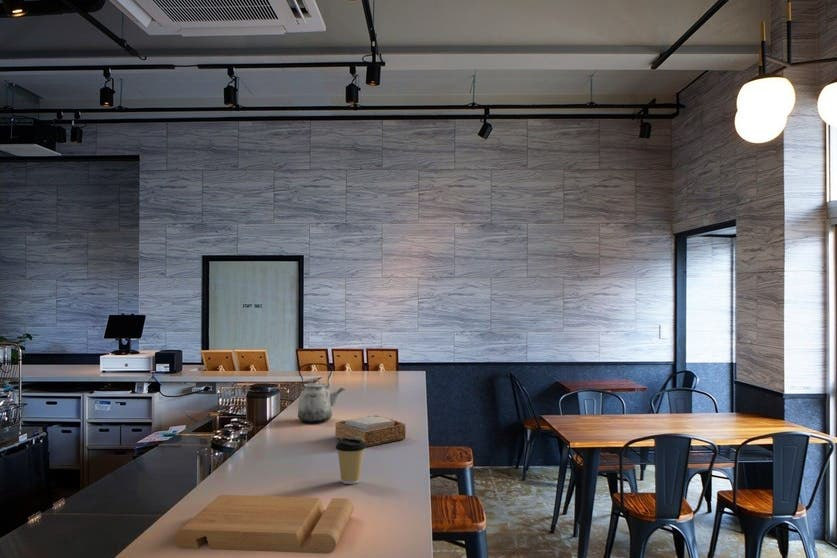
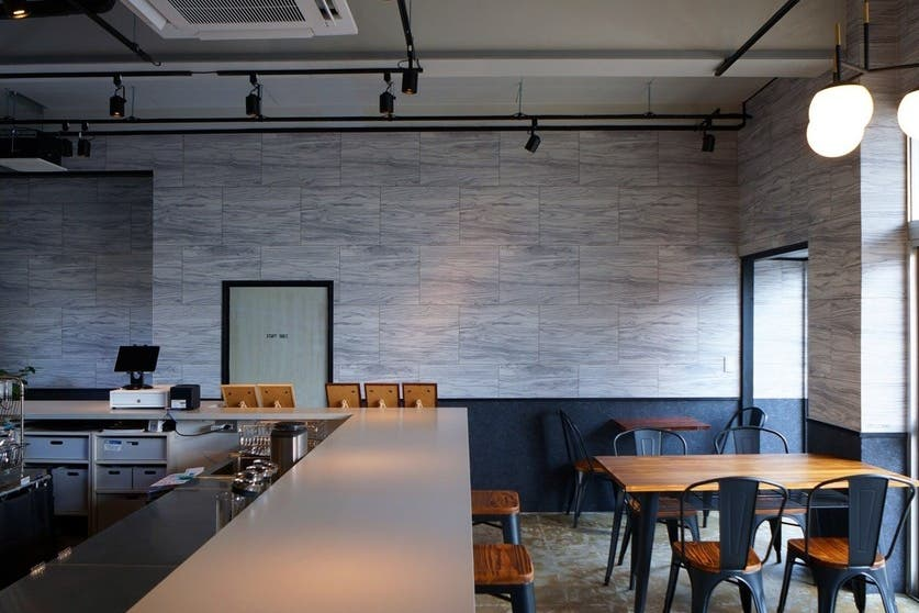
- cutting board [174,494,355,555]
- coffee cup [335,438,367,485]
- napkin holder [334,414,407,448]
- kettle [297,362,346,424]
